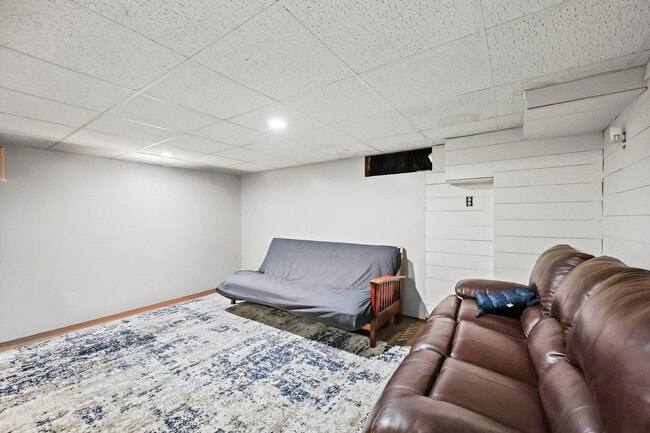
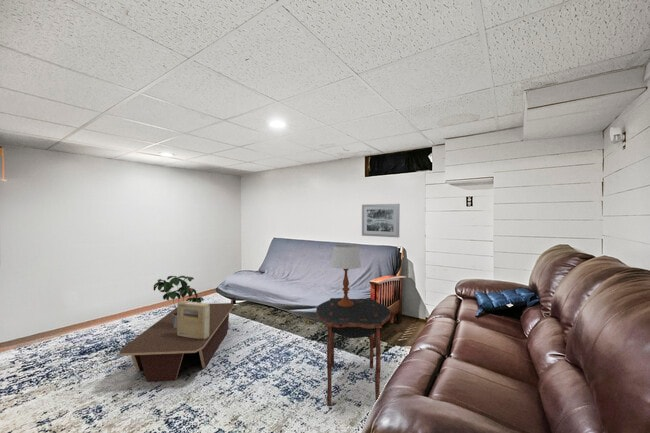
+ decorative box [176,300,210,339]
+ wall art [361,203,401,238]
+ side table [315,297,391,407]
+ coffee table [118,302,235,383]
+ potted plant [152,275,204,328]
+ table lamp [330,244,362,308]
